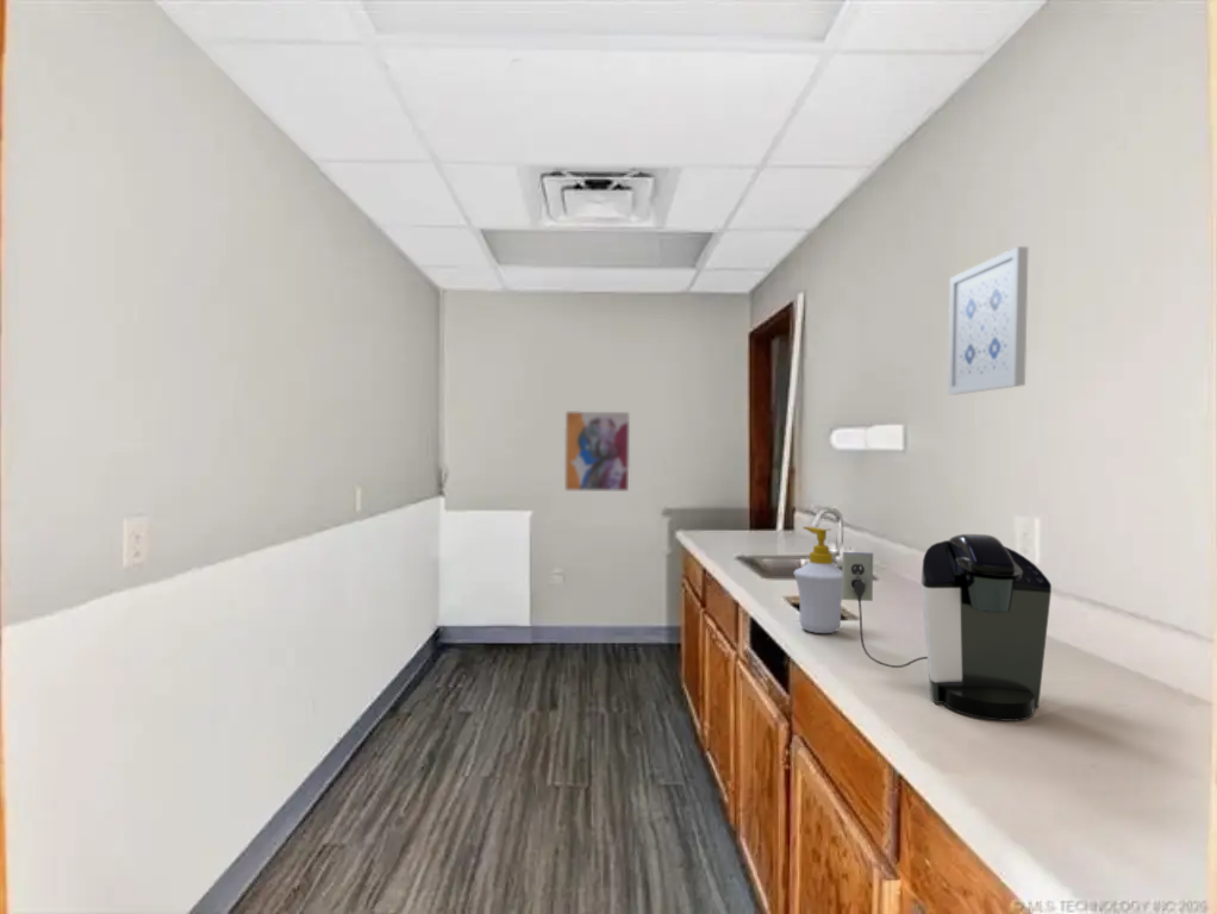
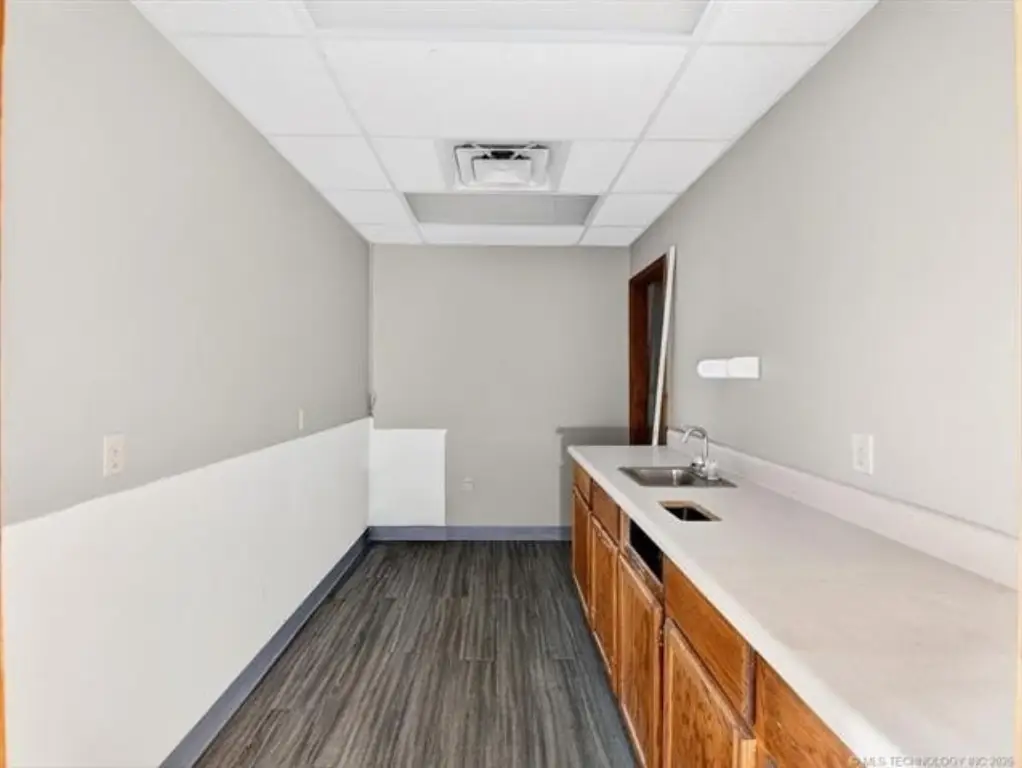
- soap bottle [793,525,843,634]
- wall art [947,245,1029,395]
- coffee maker [842,533,1053,722]
- wall art [563,409,631,493]
